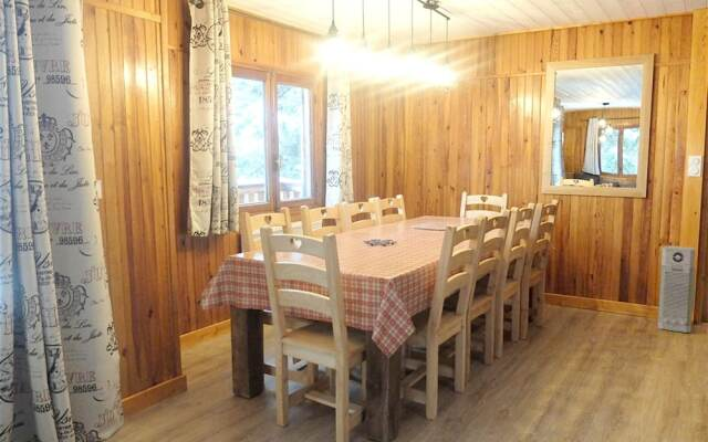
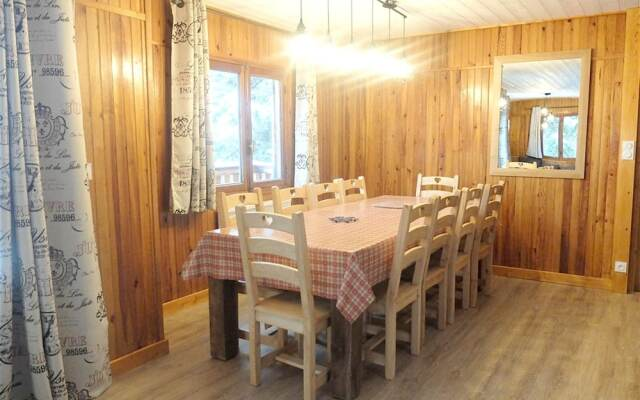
- air purifier [657,245,697,334]
